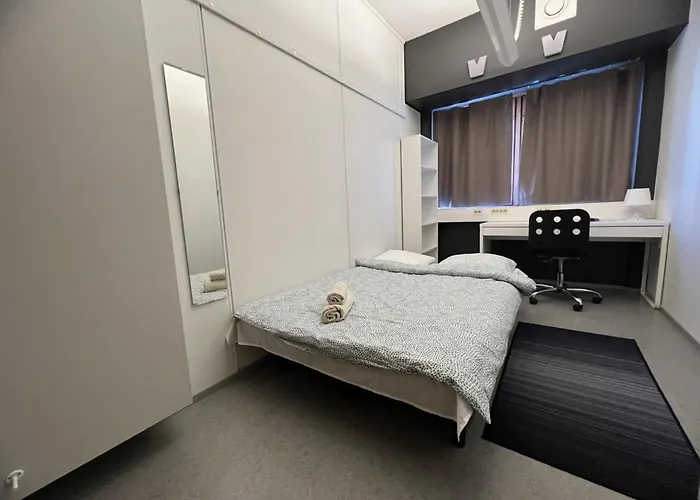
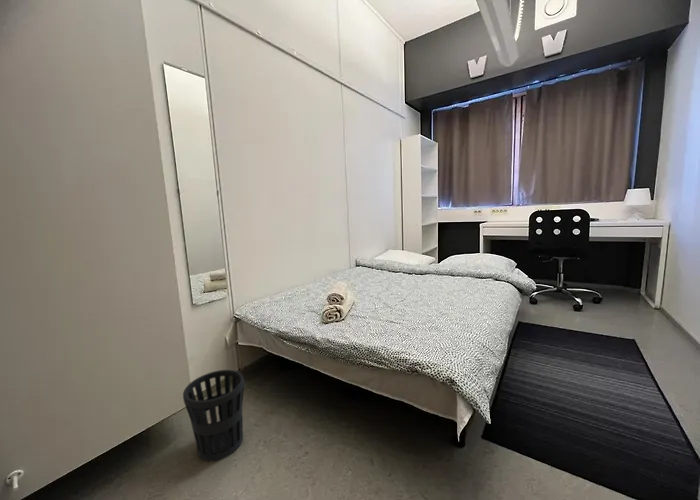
+ wastebasket [182,369,245,462]
